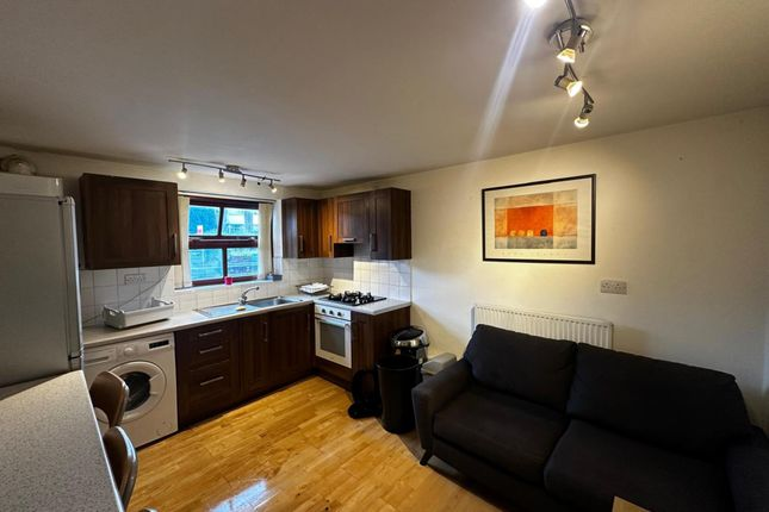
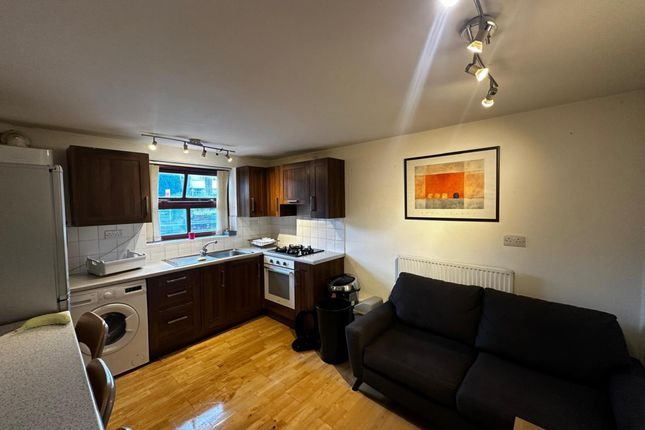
+ banana [13,312,72,334]
